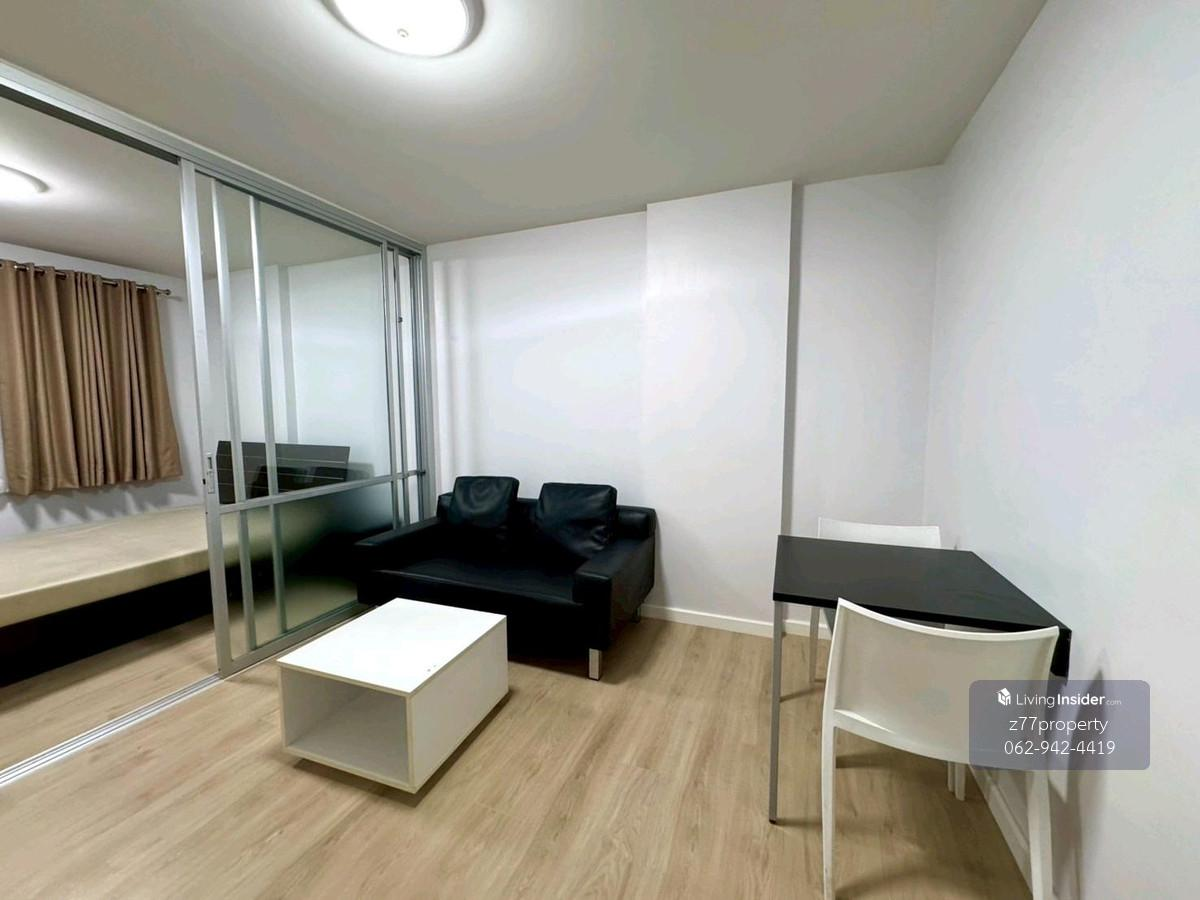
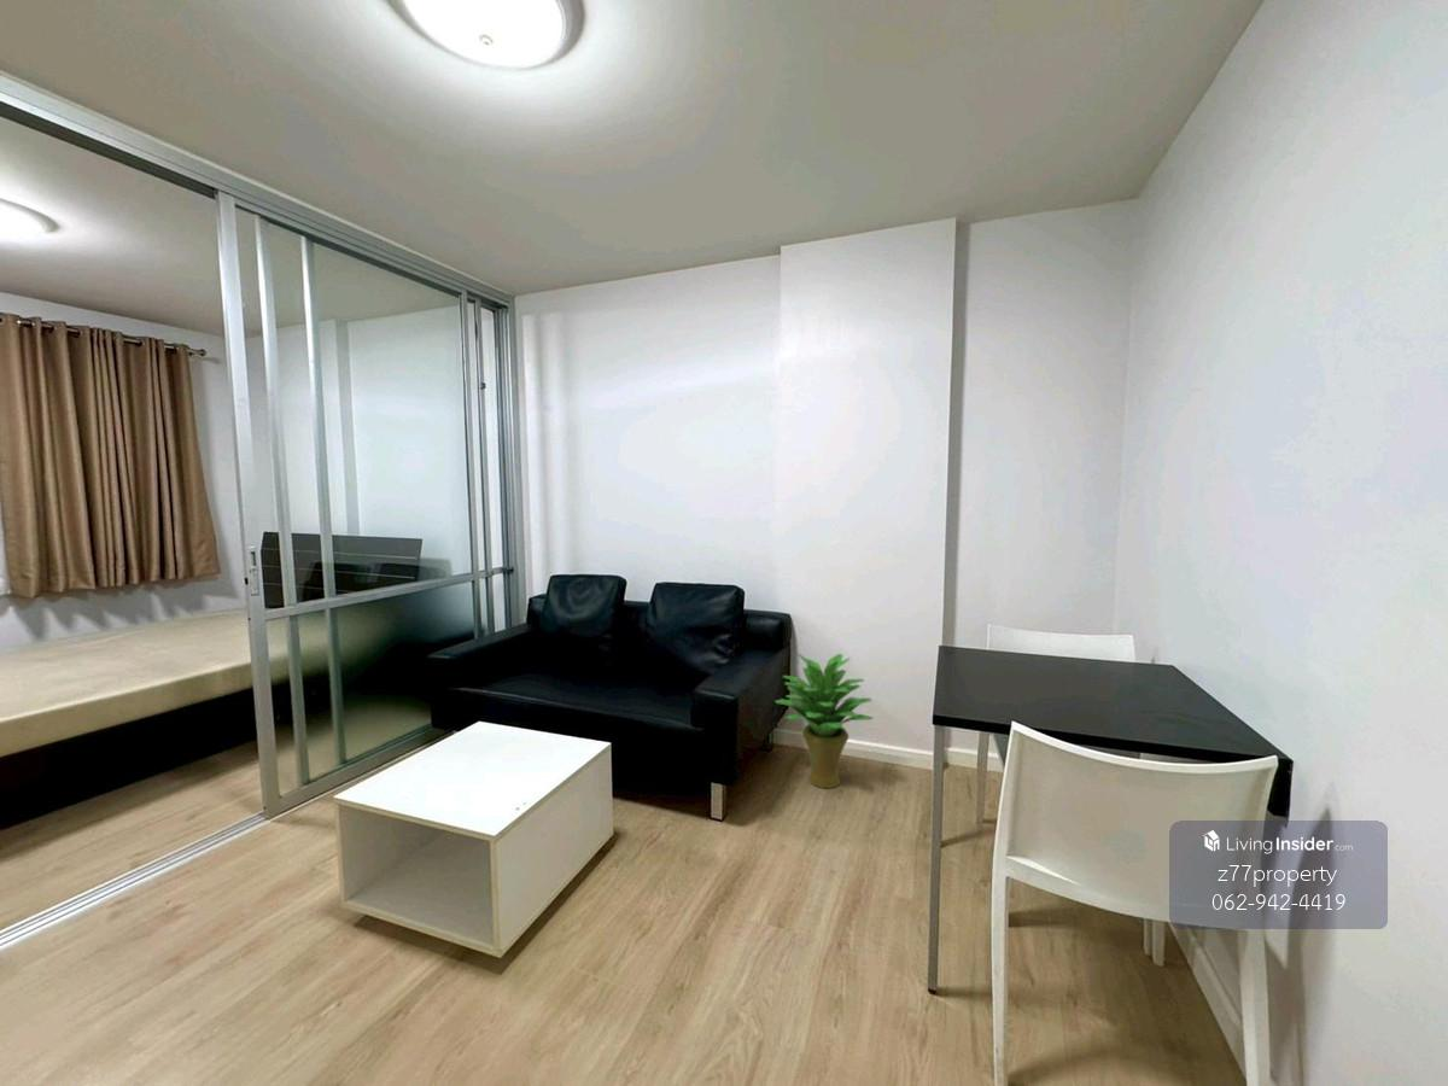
+ potted plant [773,653,875,789]
